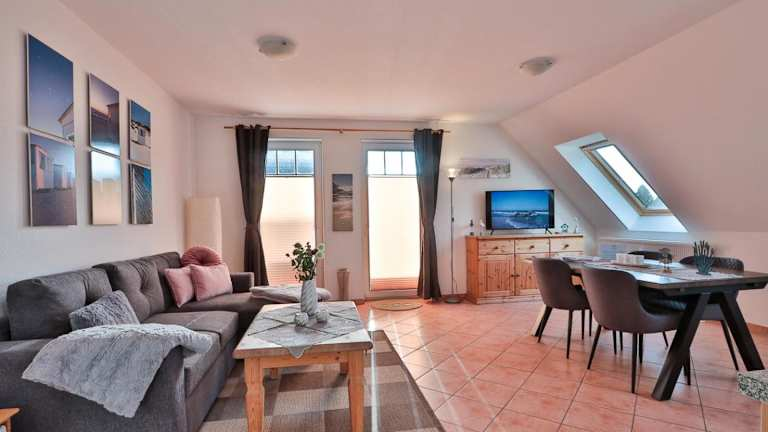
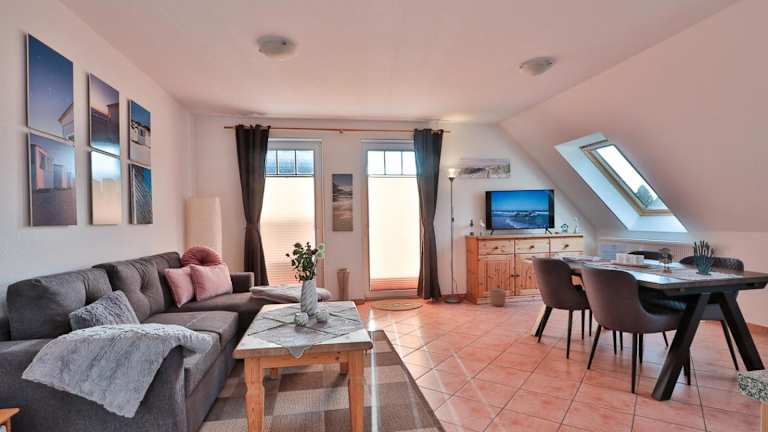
+ planter [489,289,507,307]
